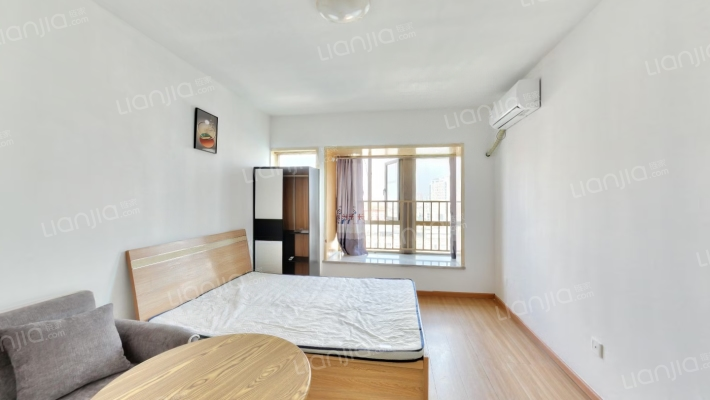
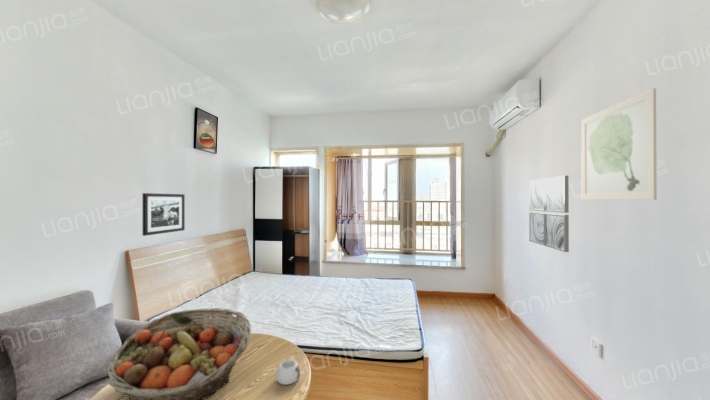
+ picture frame [142,192,186,237]
+ fruit basket [106,307,252,400]
+ wall art [580,87,658,201]
+ mug [275,356,301,386]
+ wall art [528,175,570,253]
